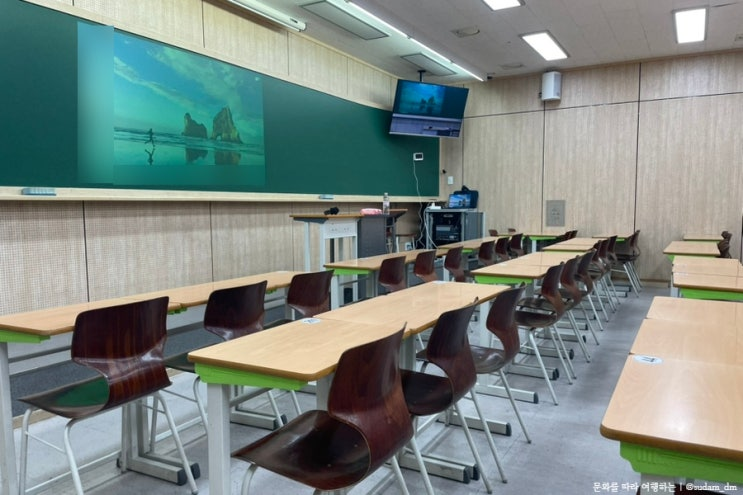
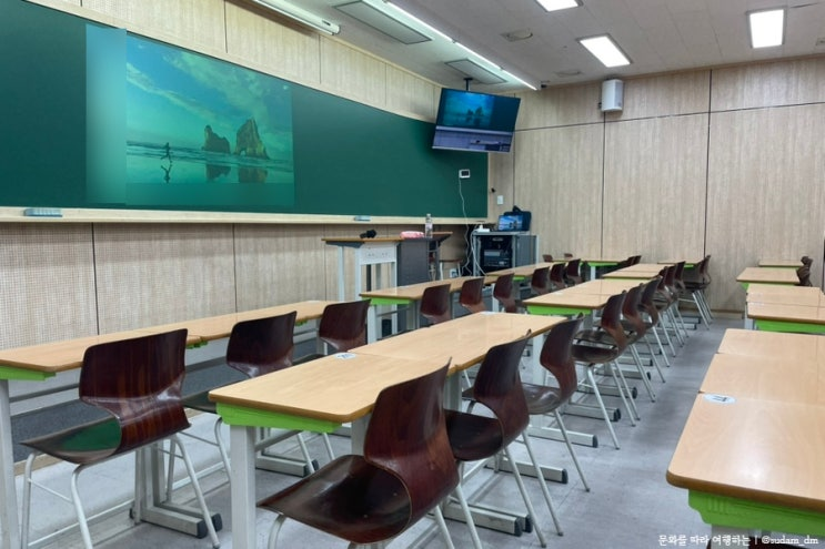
- wall art [545,199,567,228]
